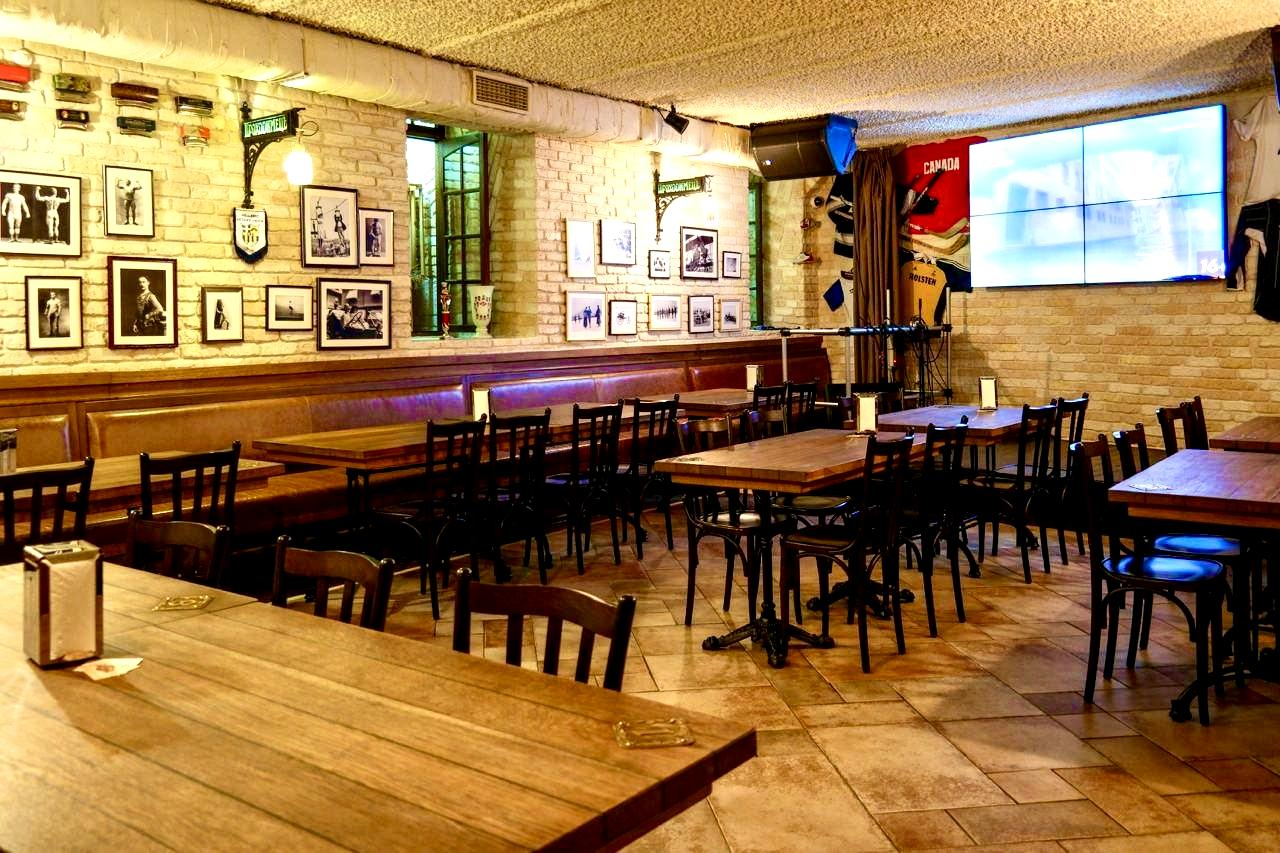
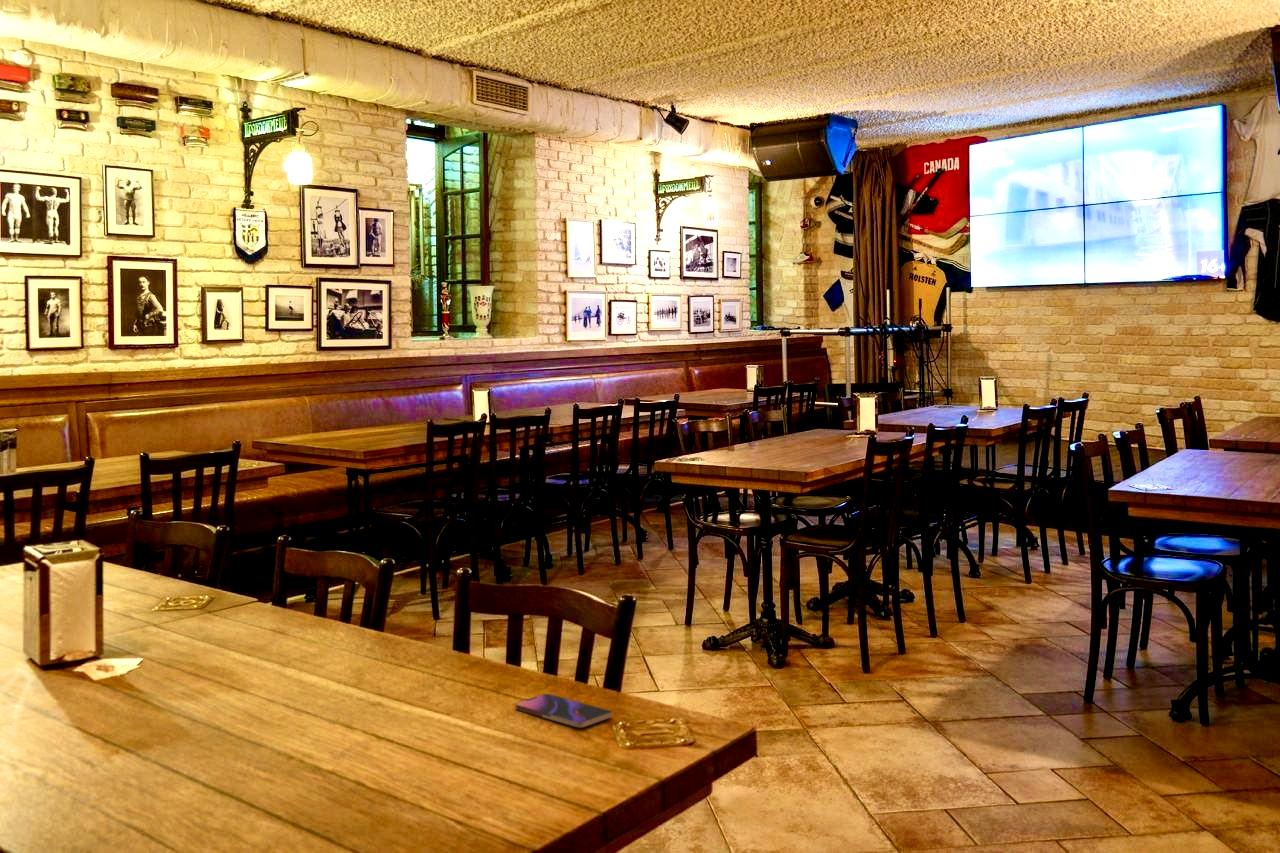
+ smartphone [514,693,613,728]
